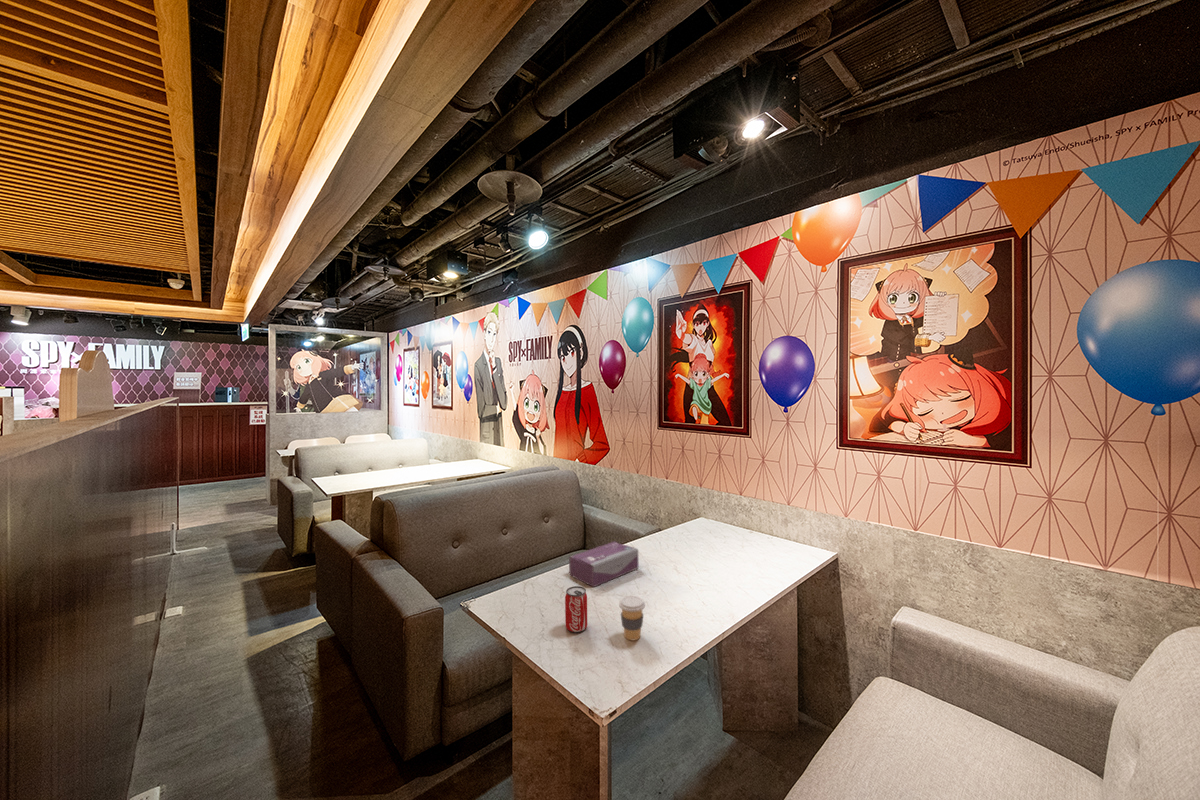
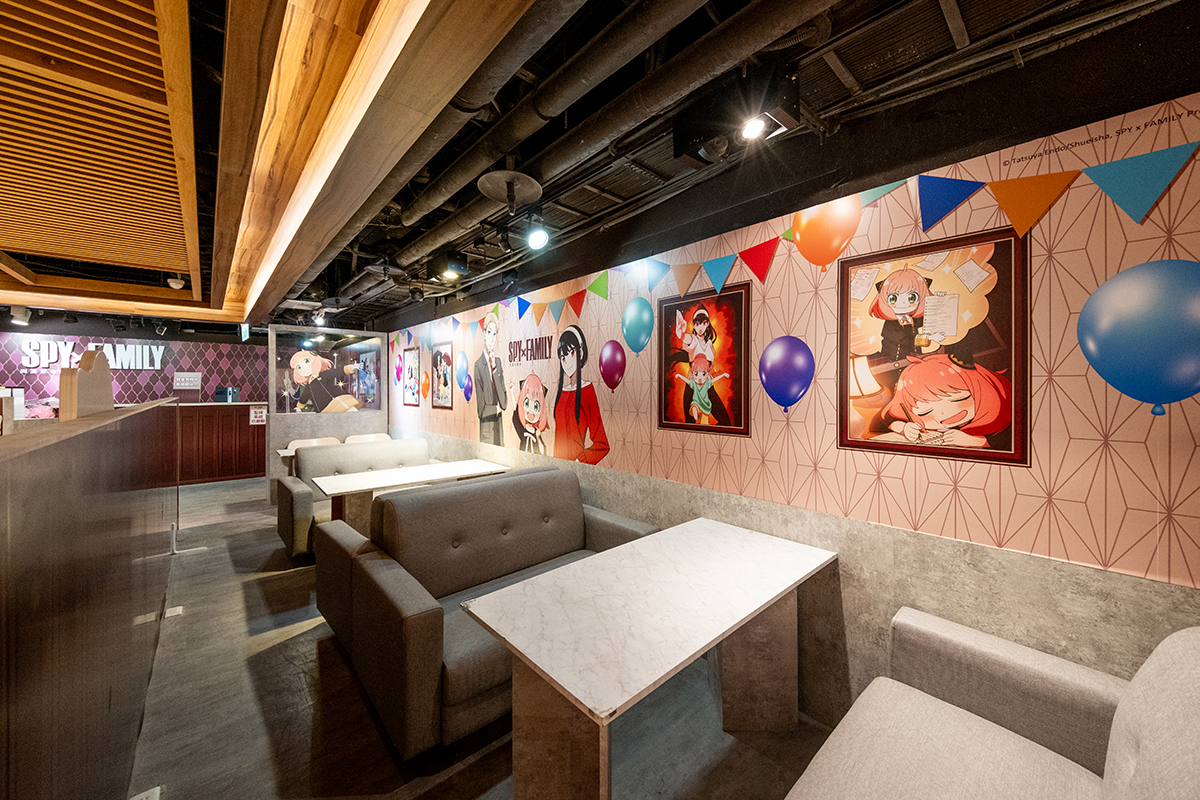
- beverage can [564,585,588,633]
- tissue box [568,541,640,588]
- coffee cup [618,595,646,641]
